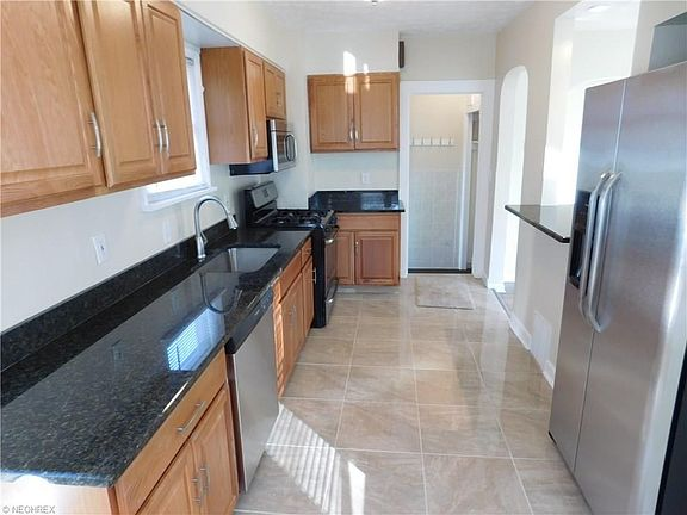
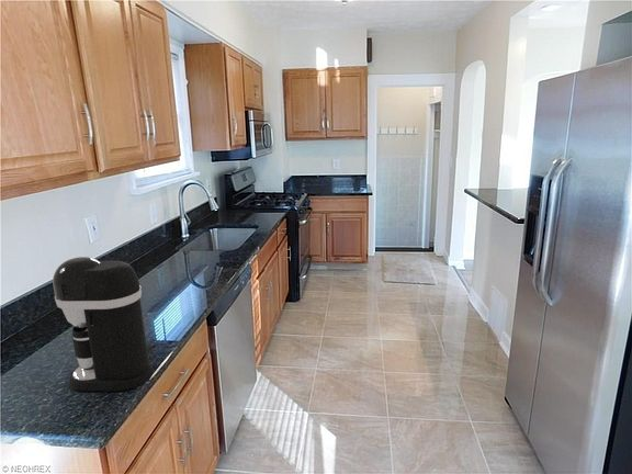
+ coffee maker [52,256,155,392]
